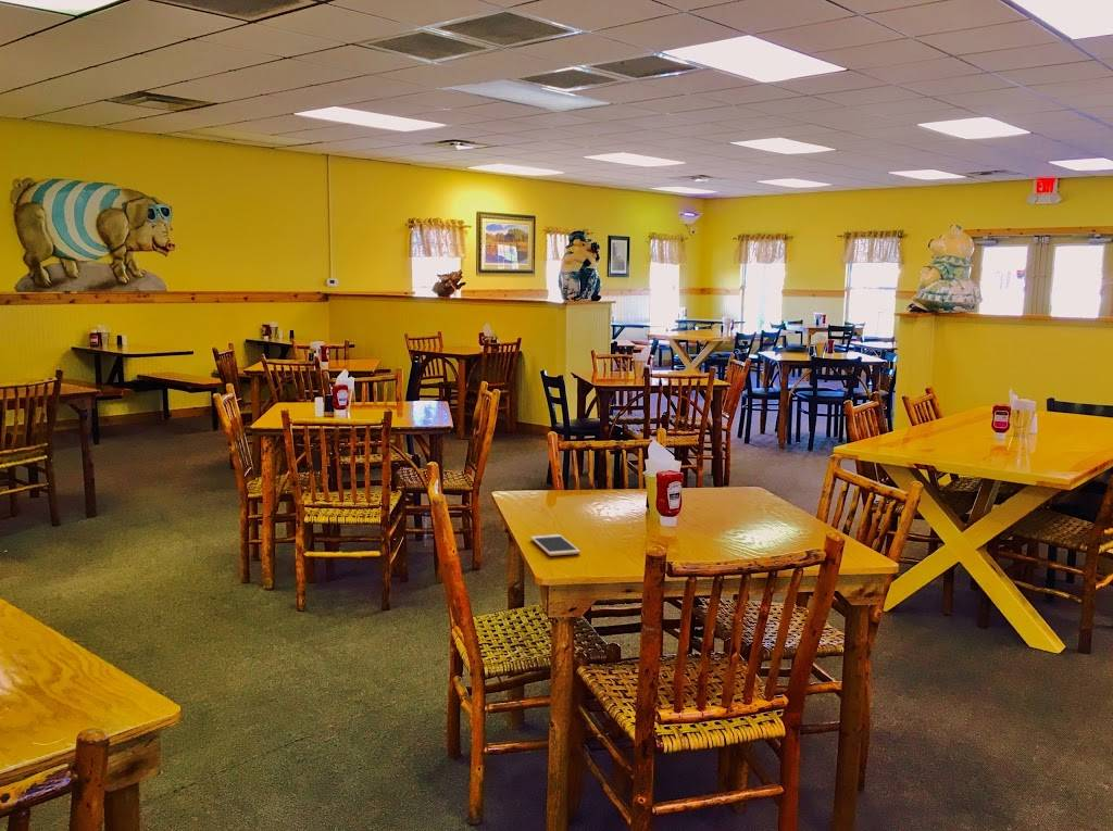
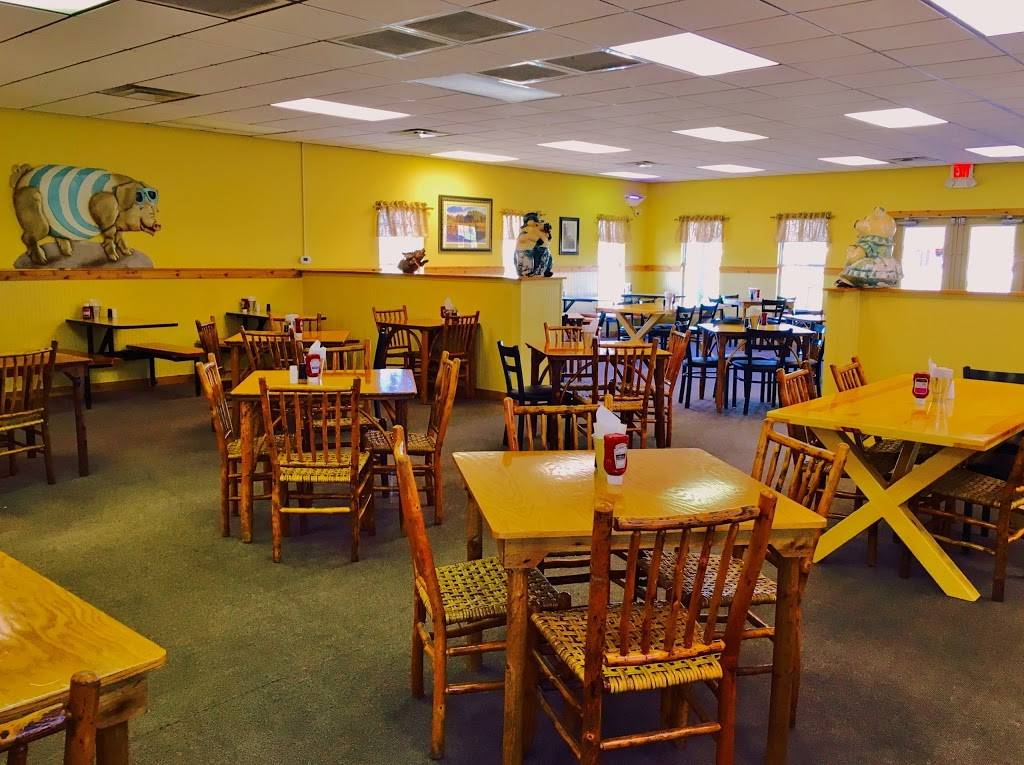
- cell phone [529,533,581,557]
